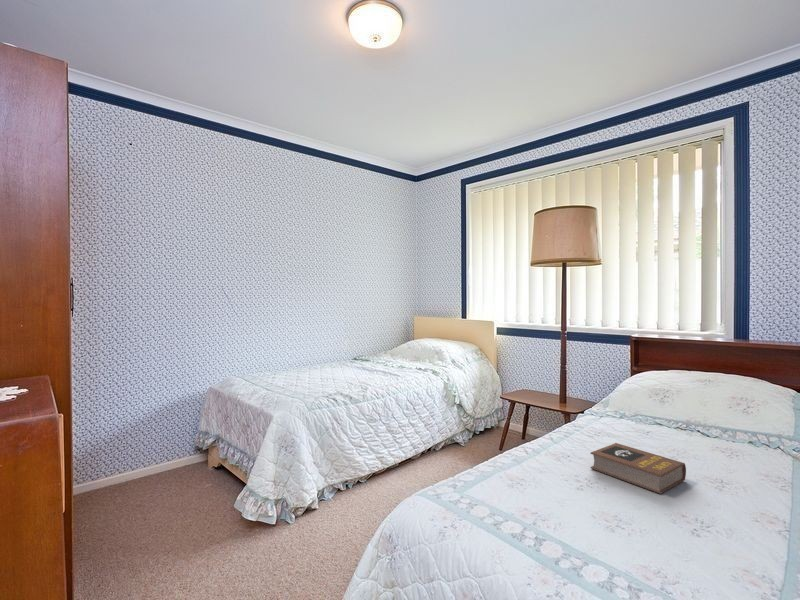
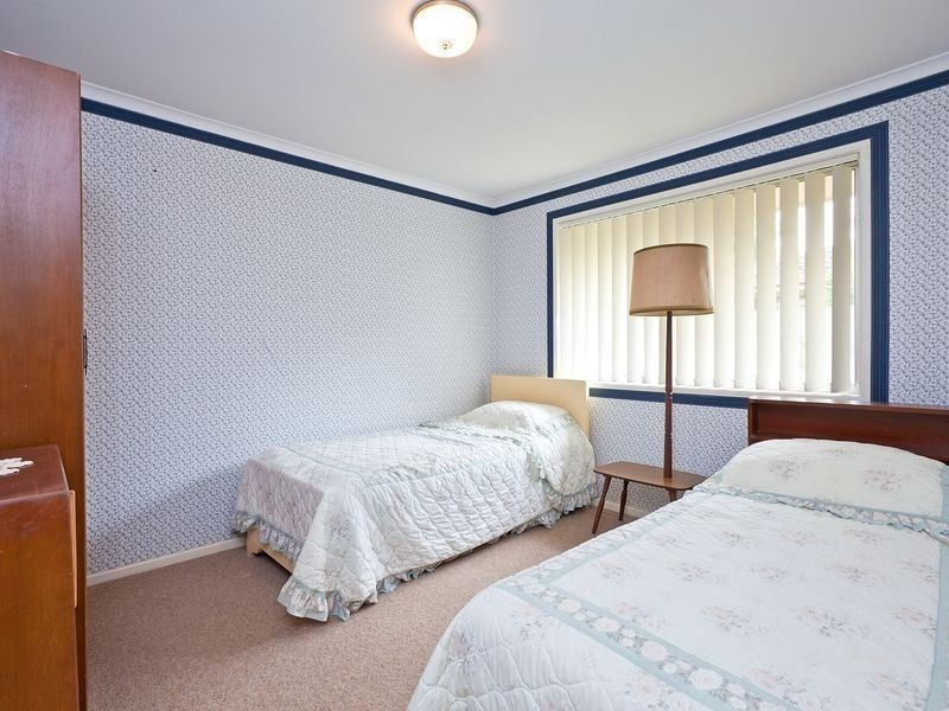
- book [589,442,687,495]
